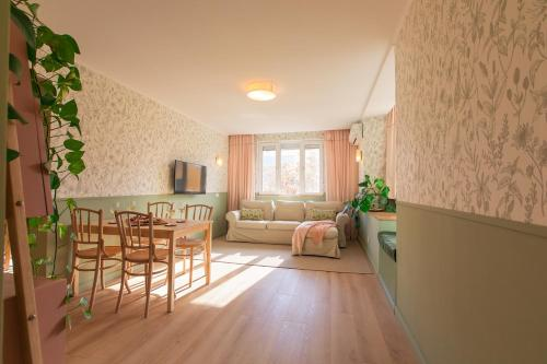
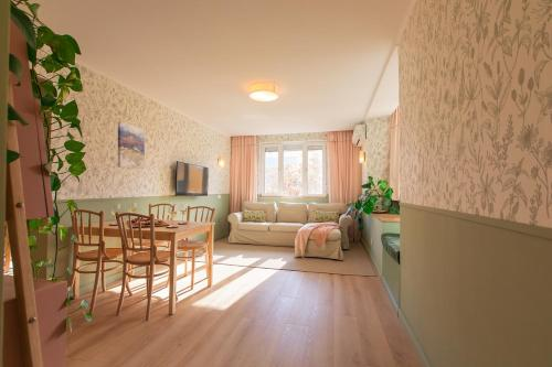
+ wall art [117,121,146,170]
